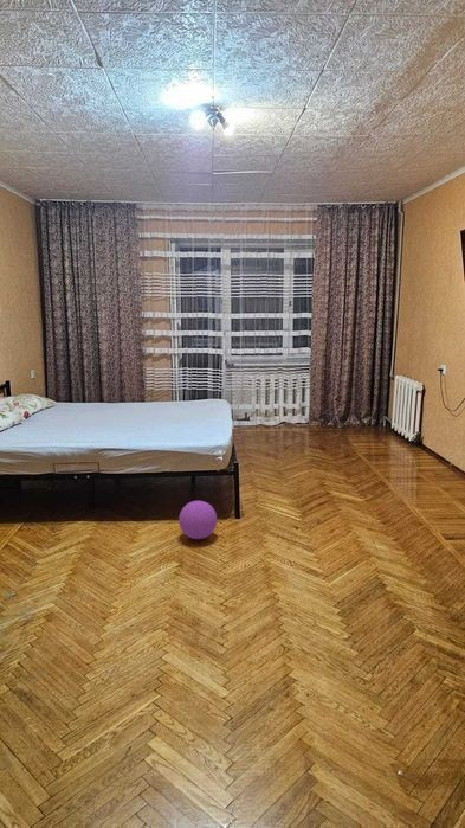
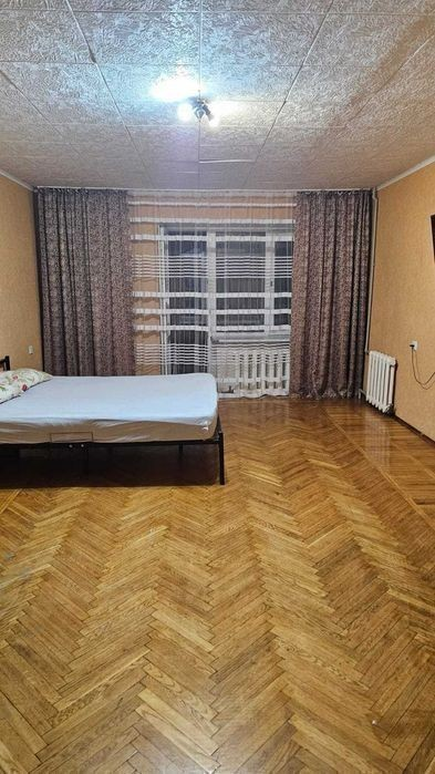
- ball [177,500,218,540]
